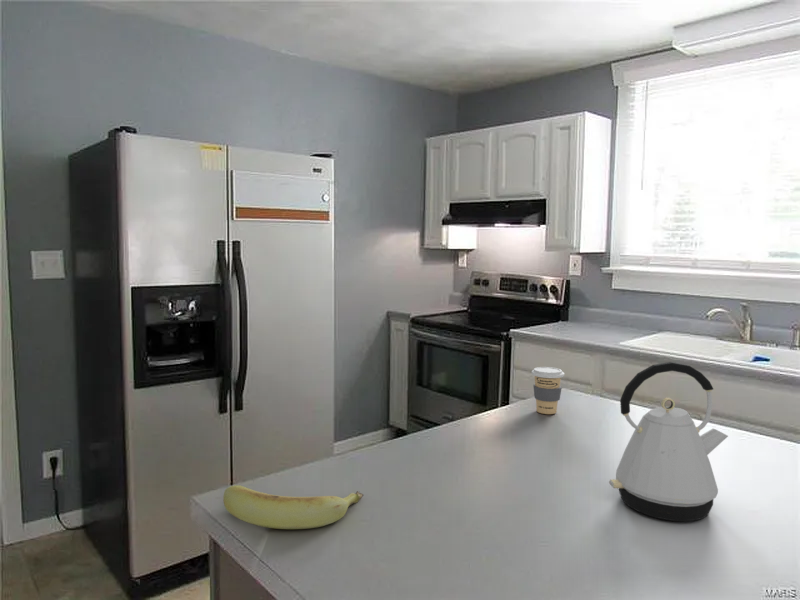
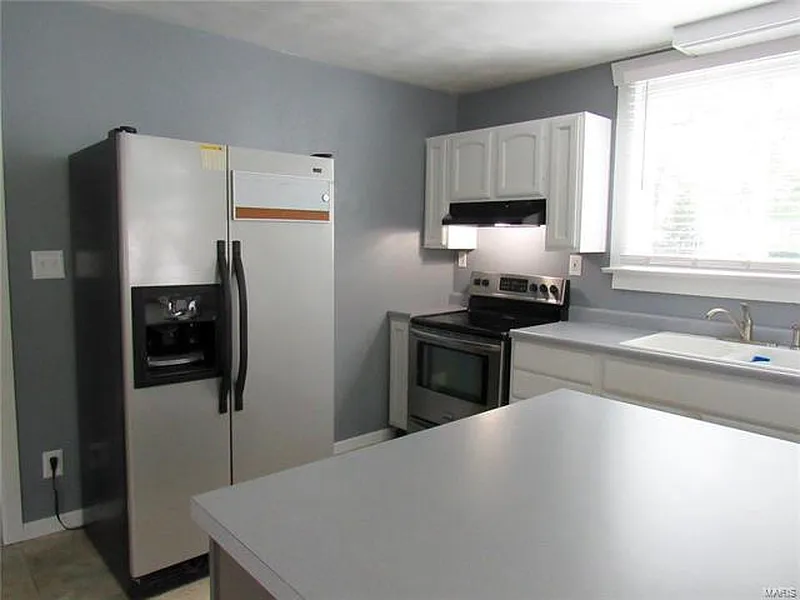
- kettle [608,361,729,522]
- coffee cup [531,366,565,415]
- banana [222,484,364,530]
